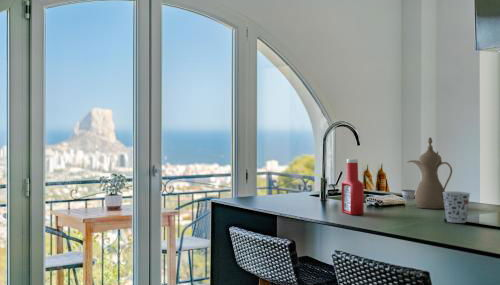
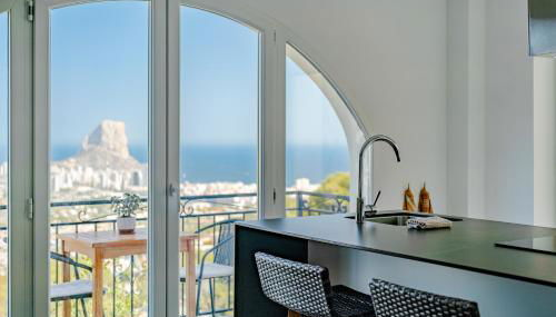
- teapot [400,136,453,210]
- soap bottle [341,158,365,216]
- cup [443,191,471,224]
